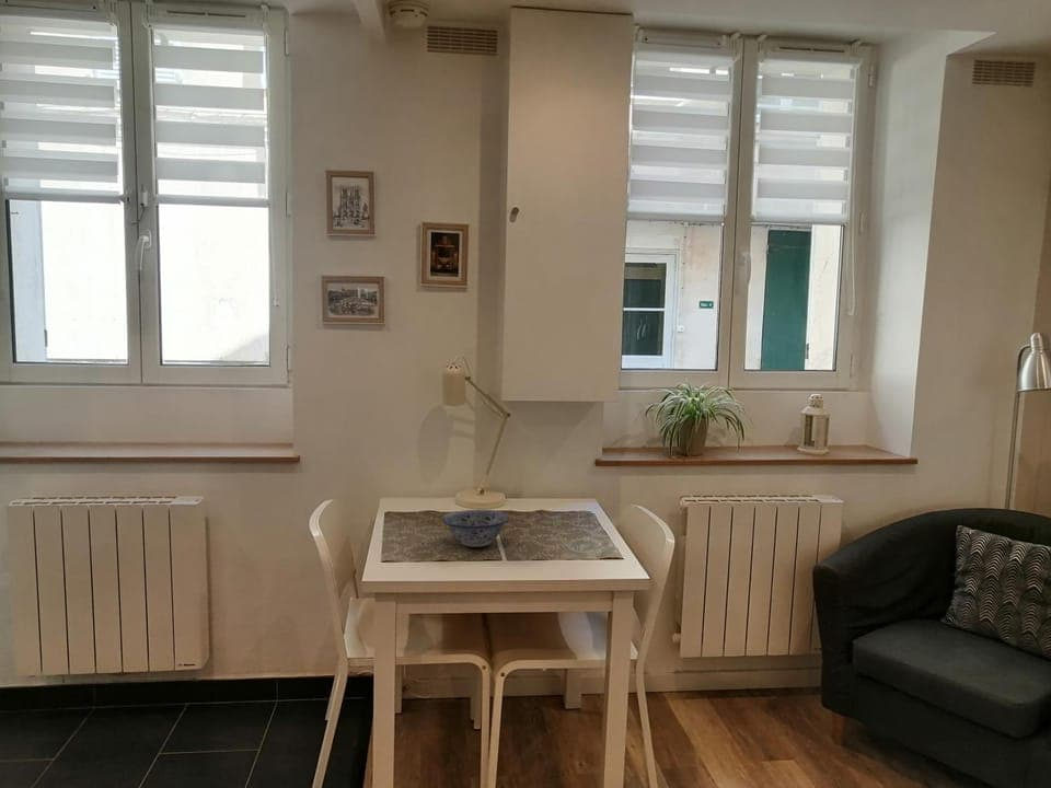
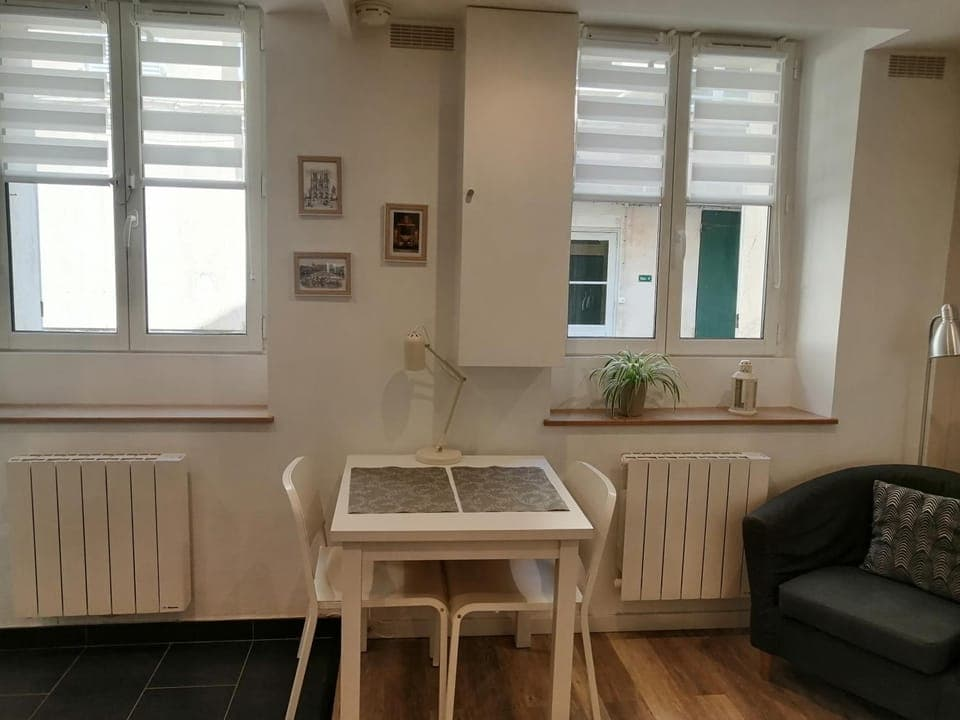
- bowl [441,509,511,548]
